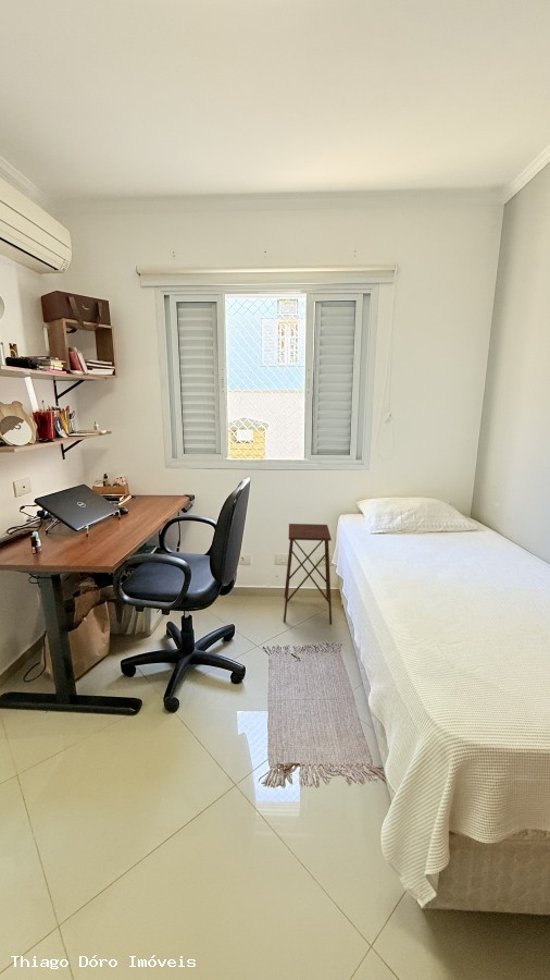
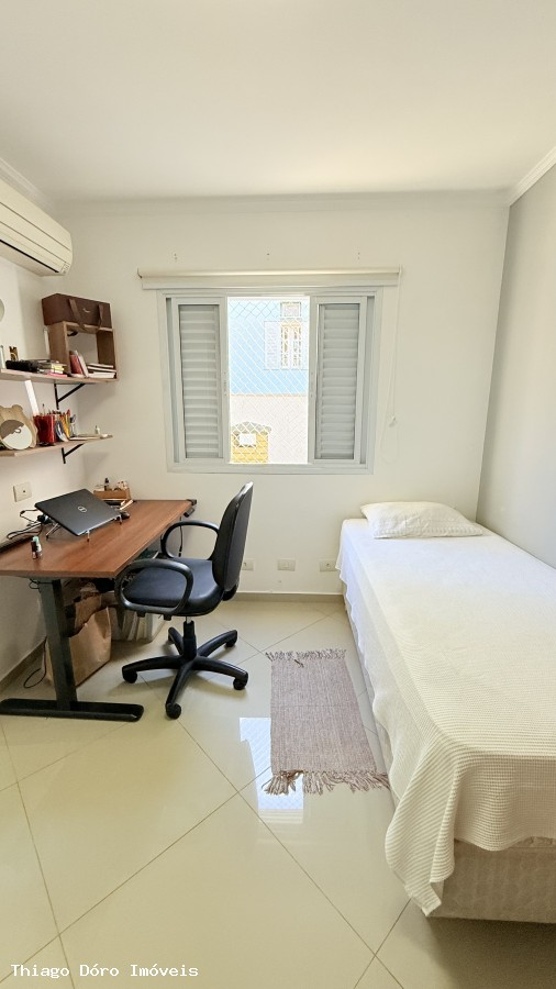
- side table [283,523,333,625]
